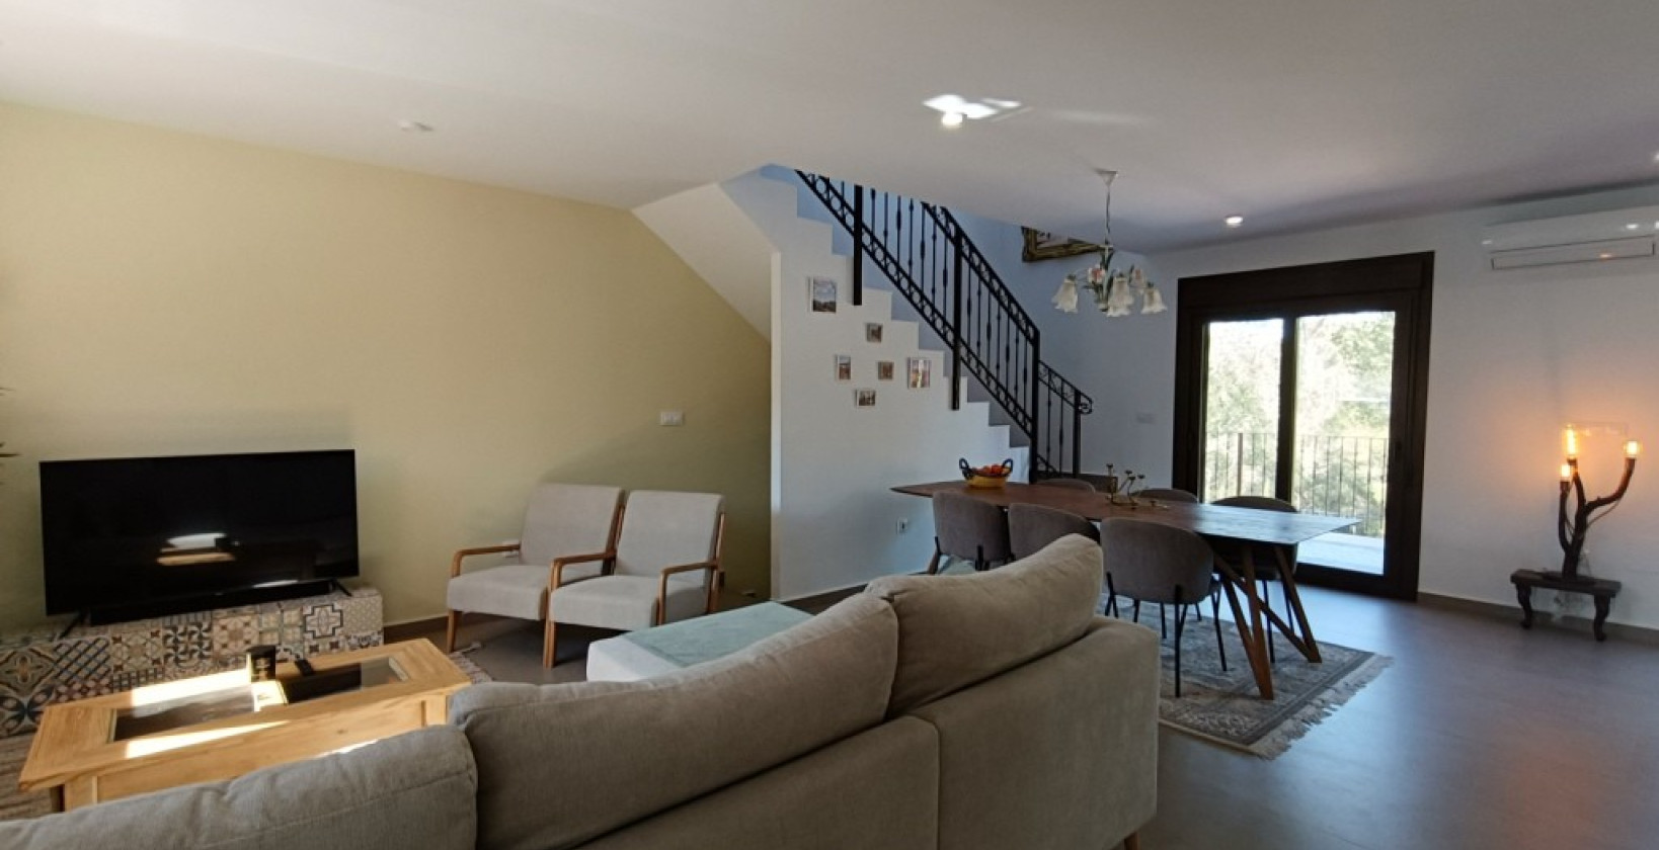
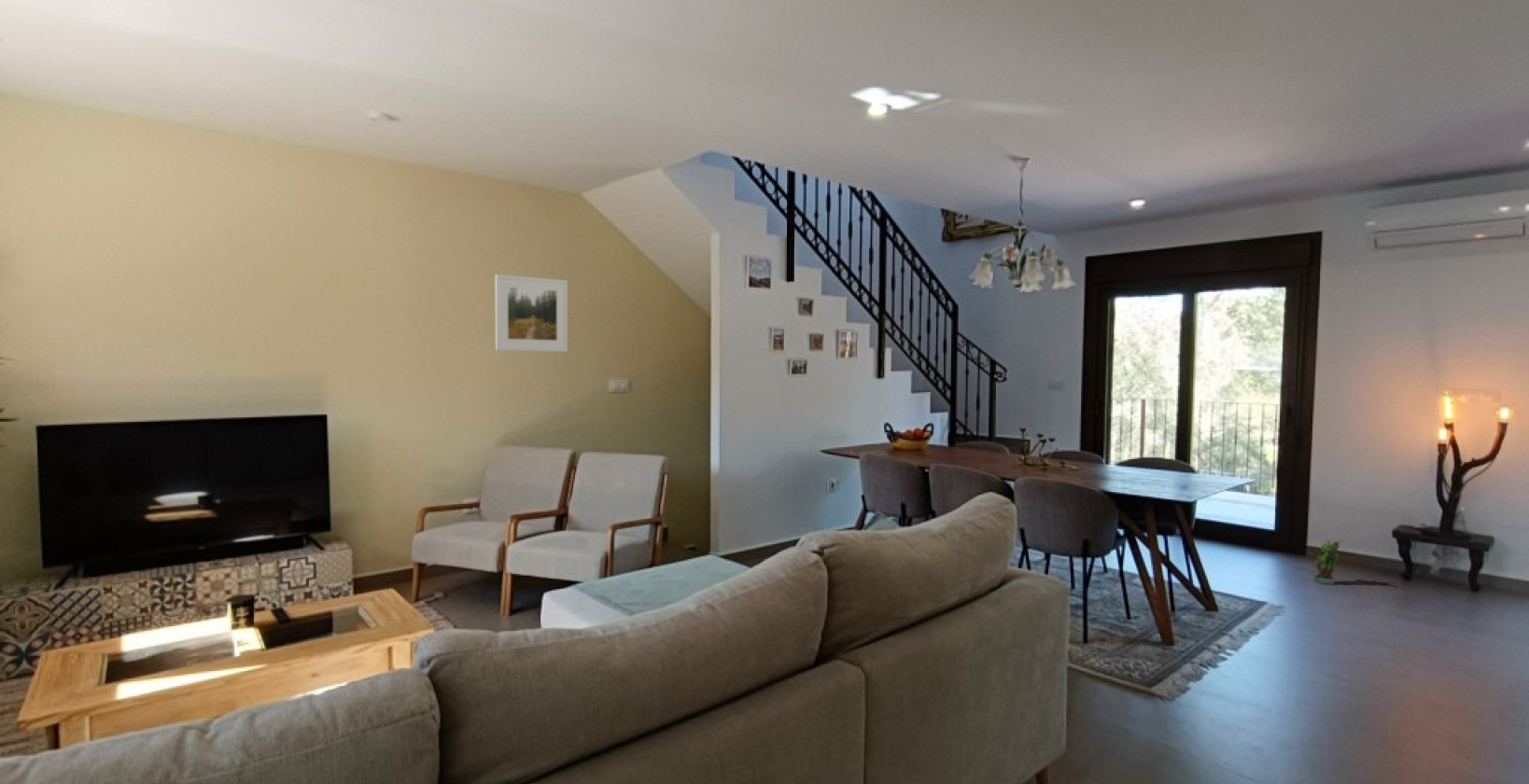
+ potted plant [1306,539,1343,585]
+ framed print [495,273,568,353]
